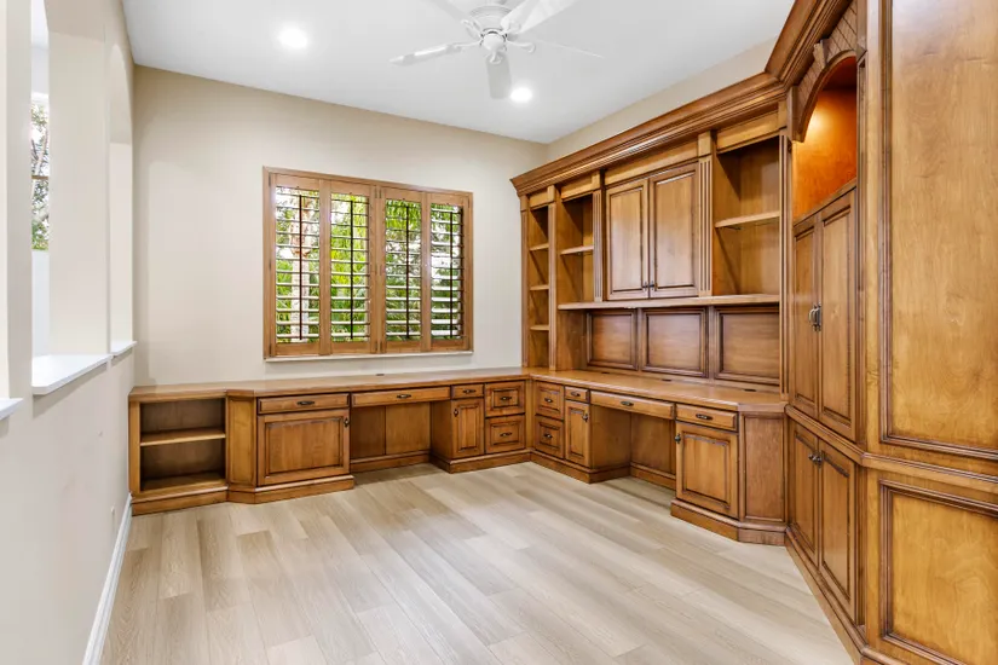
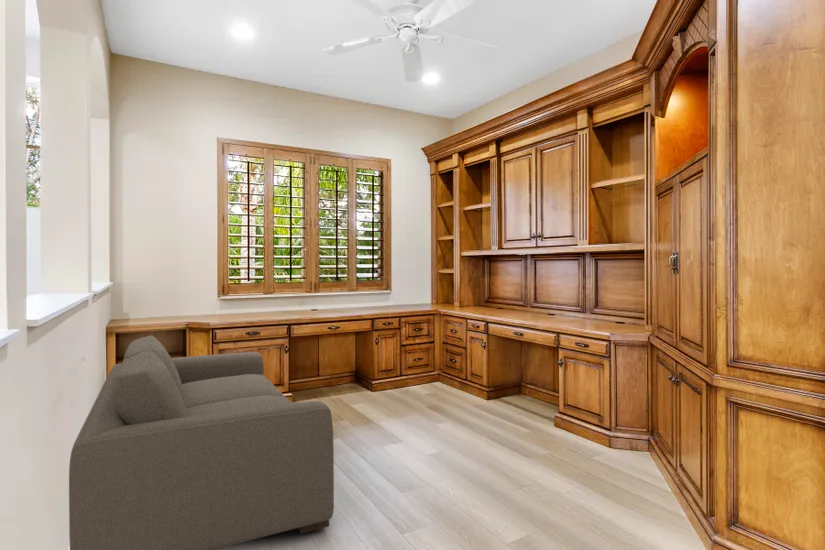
+ sofa [68,334,335,550]
